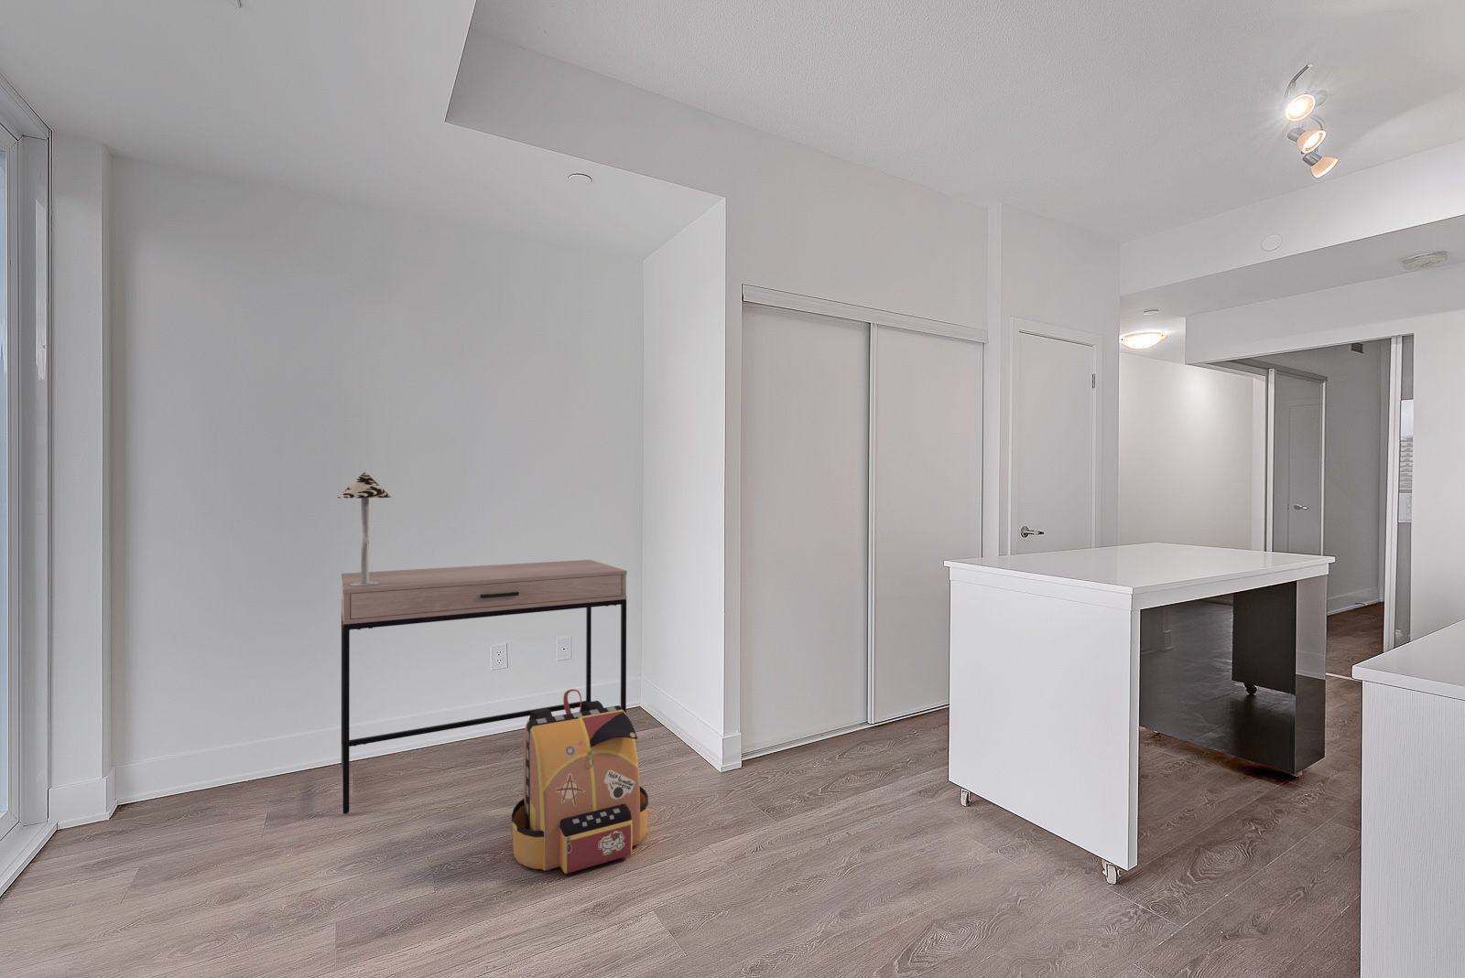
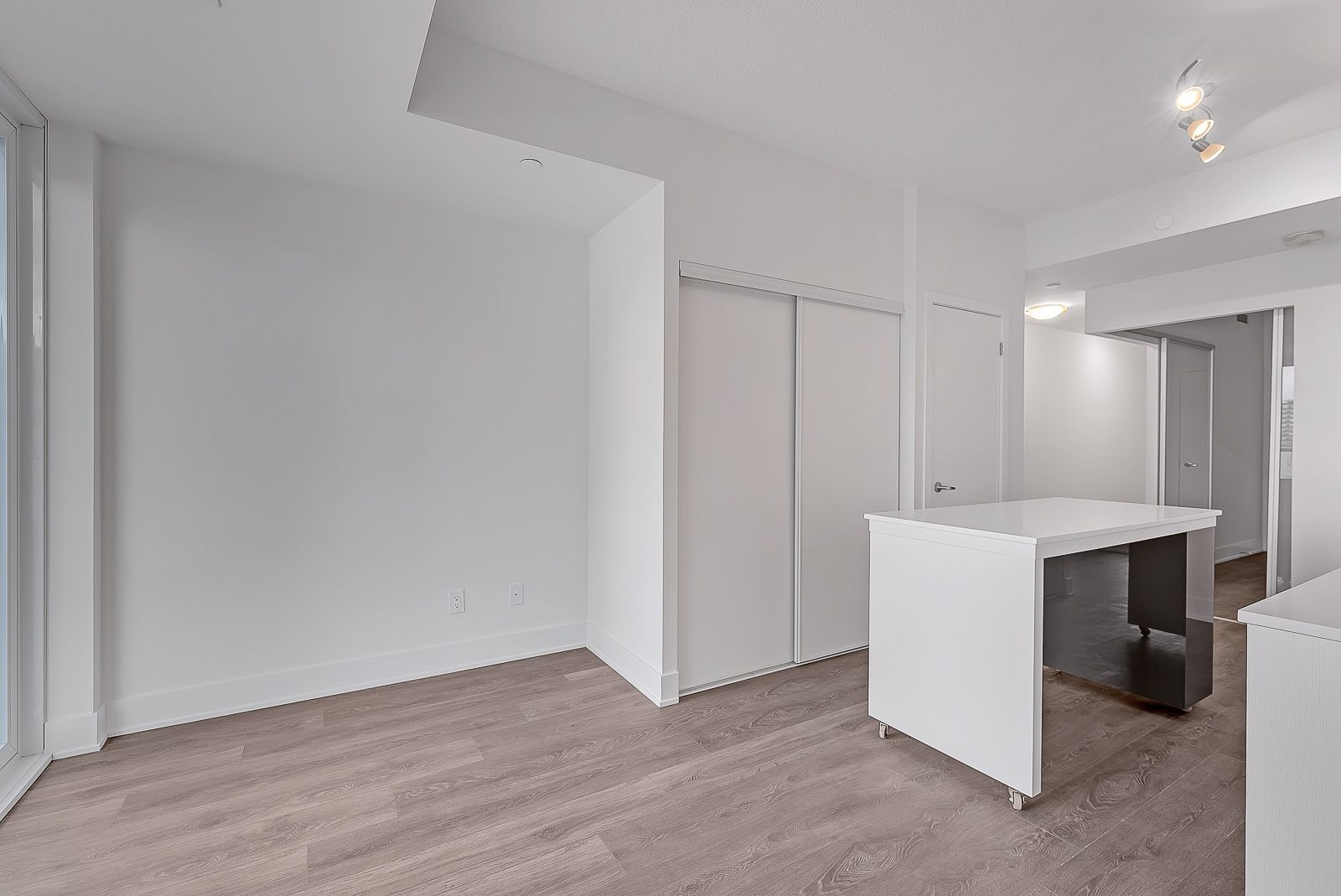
- backpack [511,688,649,874]
- desk [341,559,627,815]
- table lamp [336,470,392,585]
